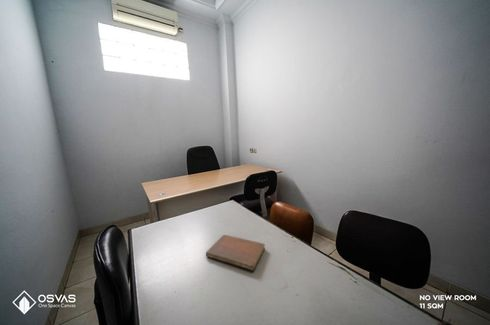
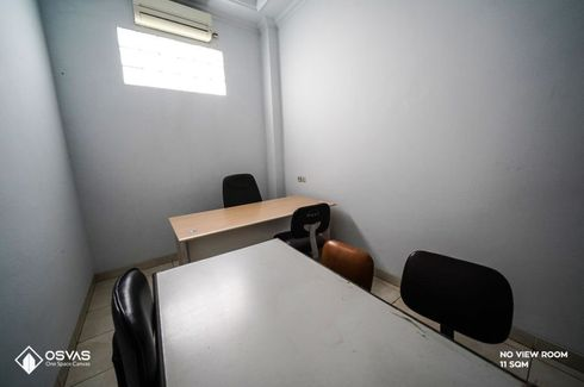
- notebook [205,234,266,272]
